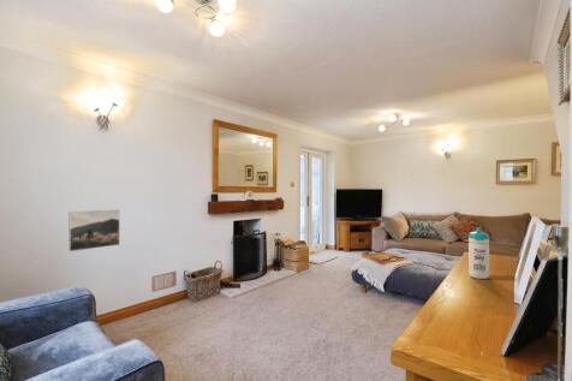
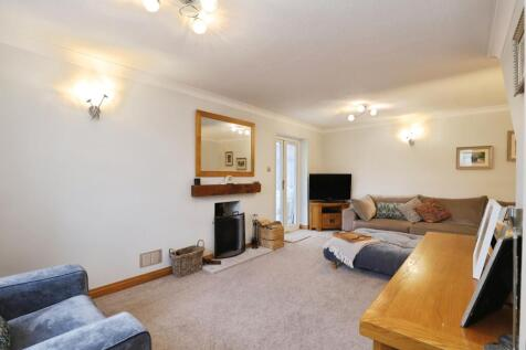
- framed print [67,208,121,252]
- water bottle [467,226,490,280]
